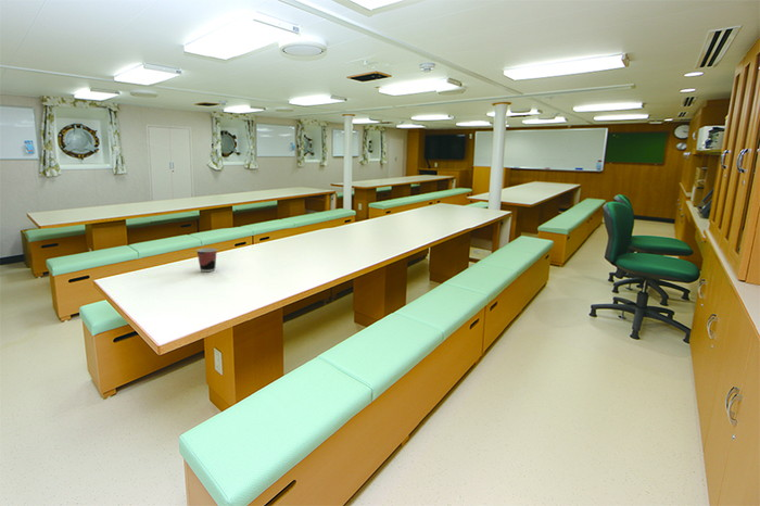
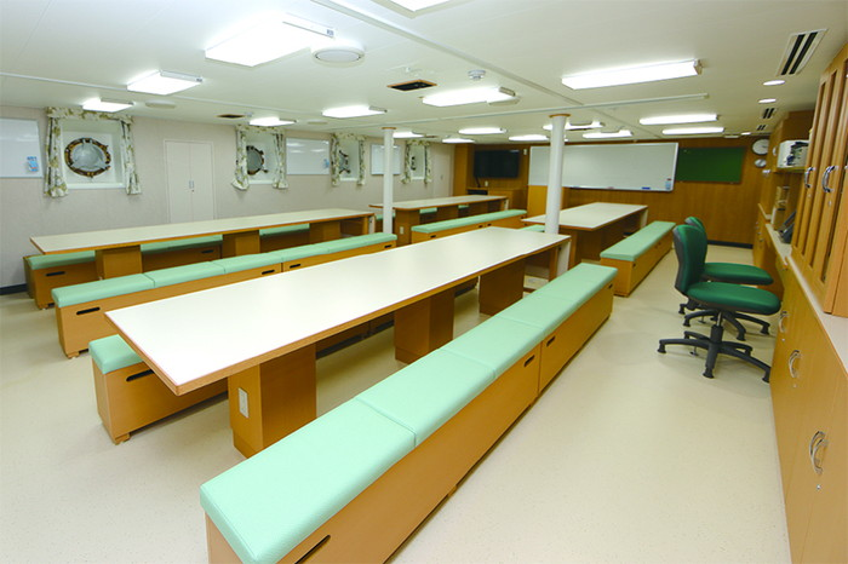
- cup [195,248,218,273]
